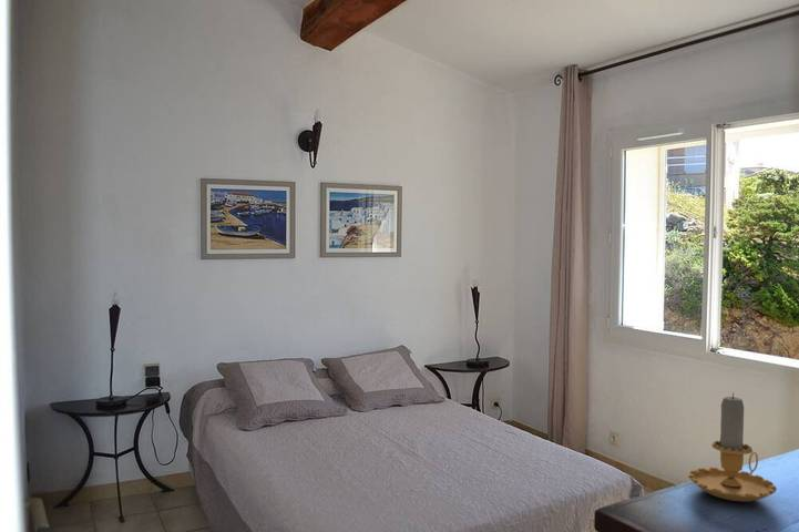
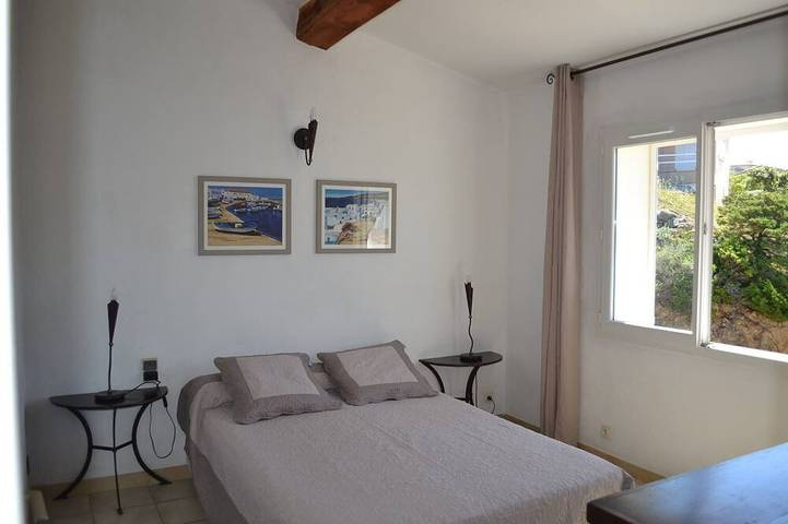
- candle [687,391,778,503]
